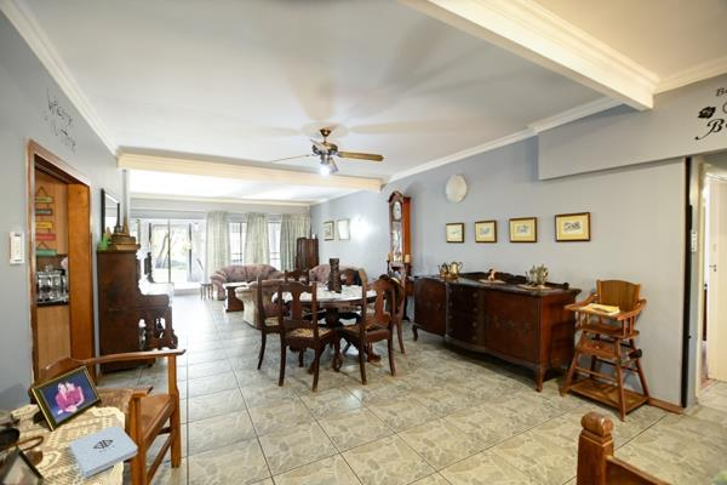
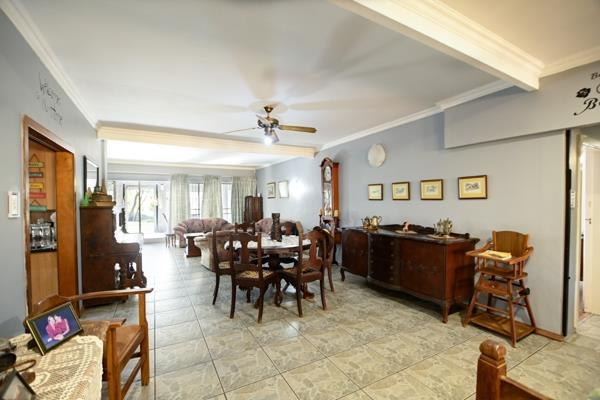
- notepad [68,424,139,479]
